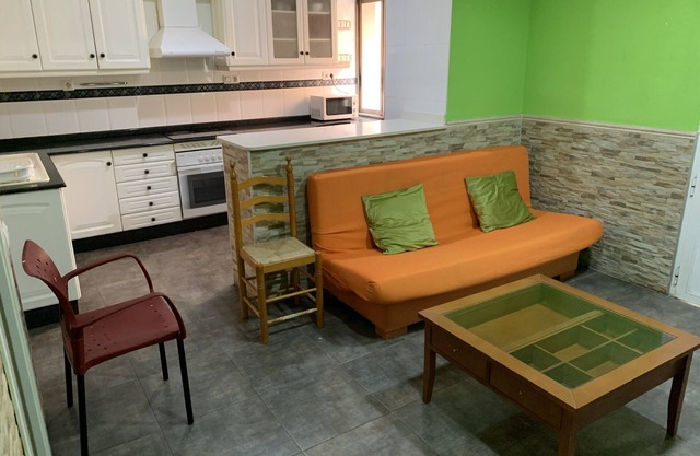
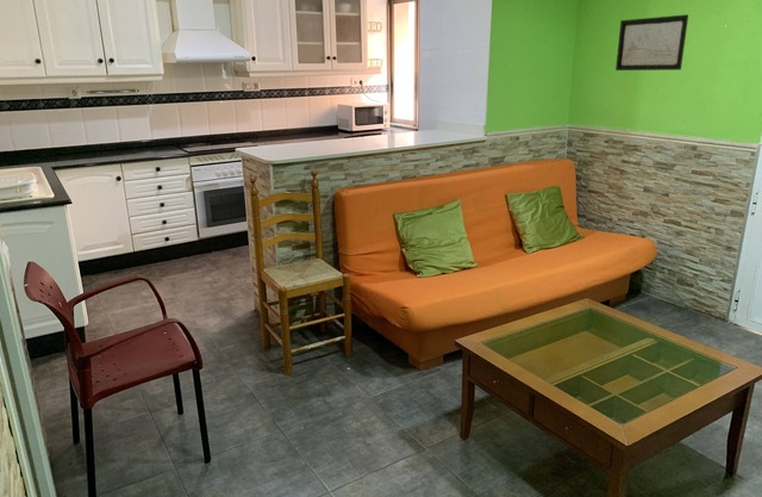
+ wall art [614,13,689,72]
